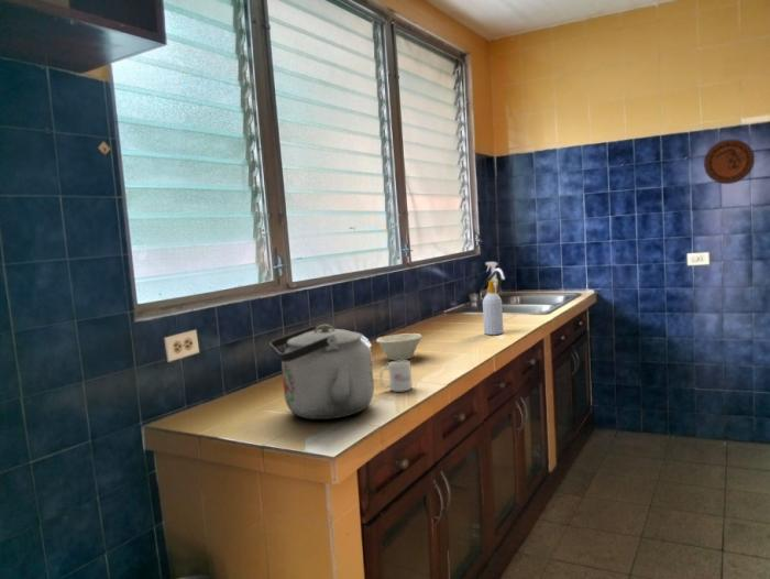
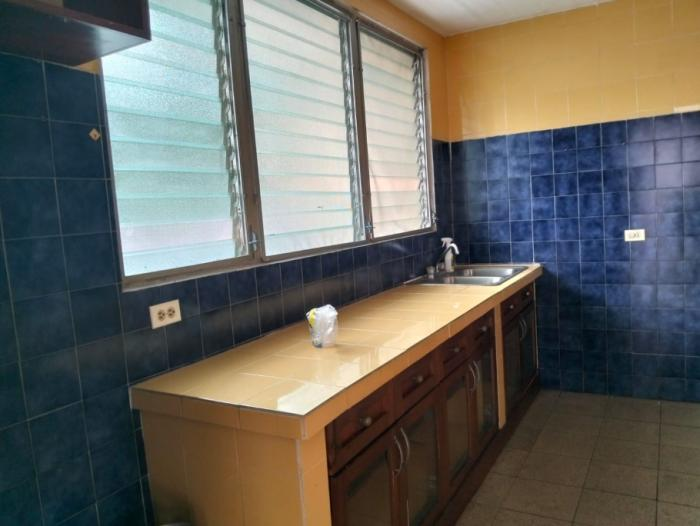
- mug [378,360,414,393]
- decorative plate [703,139,756,185]
- bowl [375,332,424,361]
- kettle [268,324,375,420]
- soap bottle [482,280,505,336]
